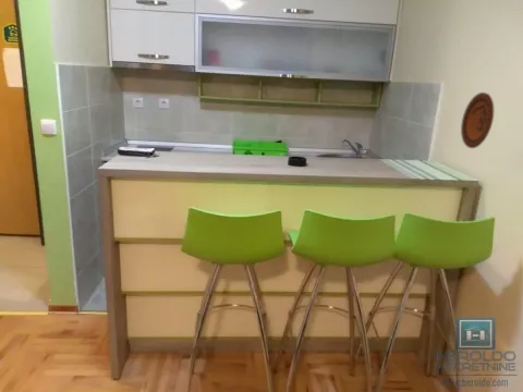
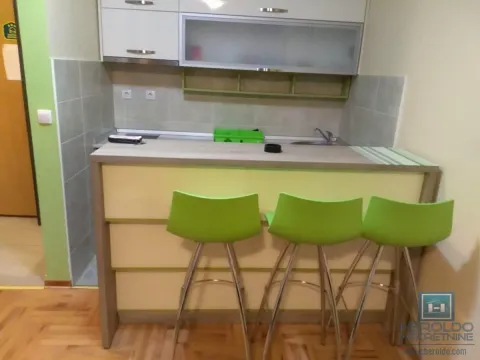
- decorative plate [460,91,495,149]
